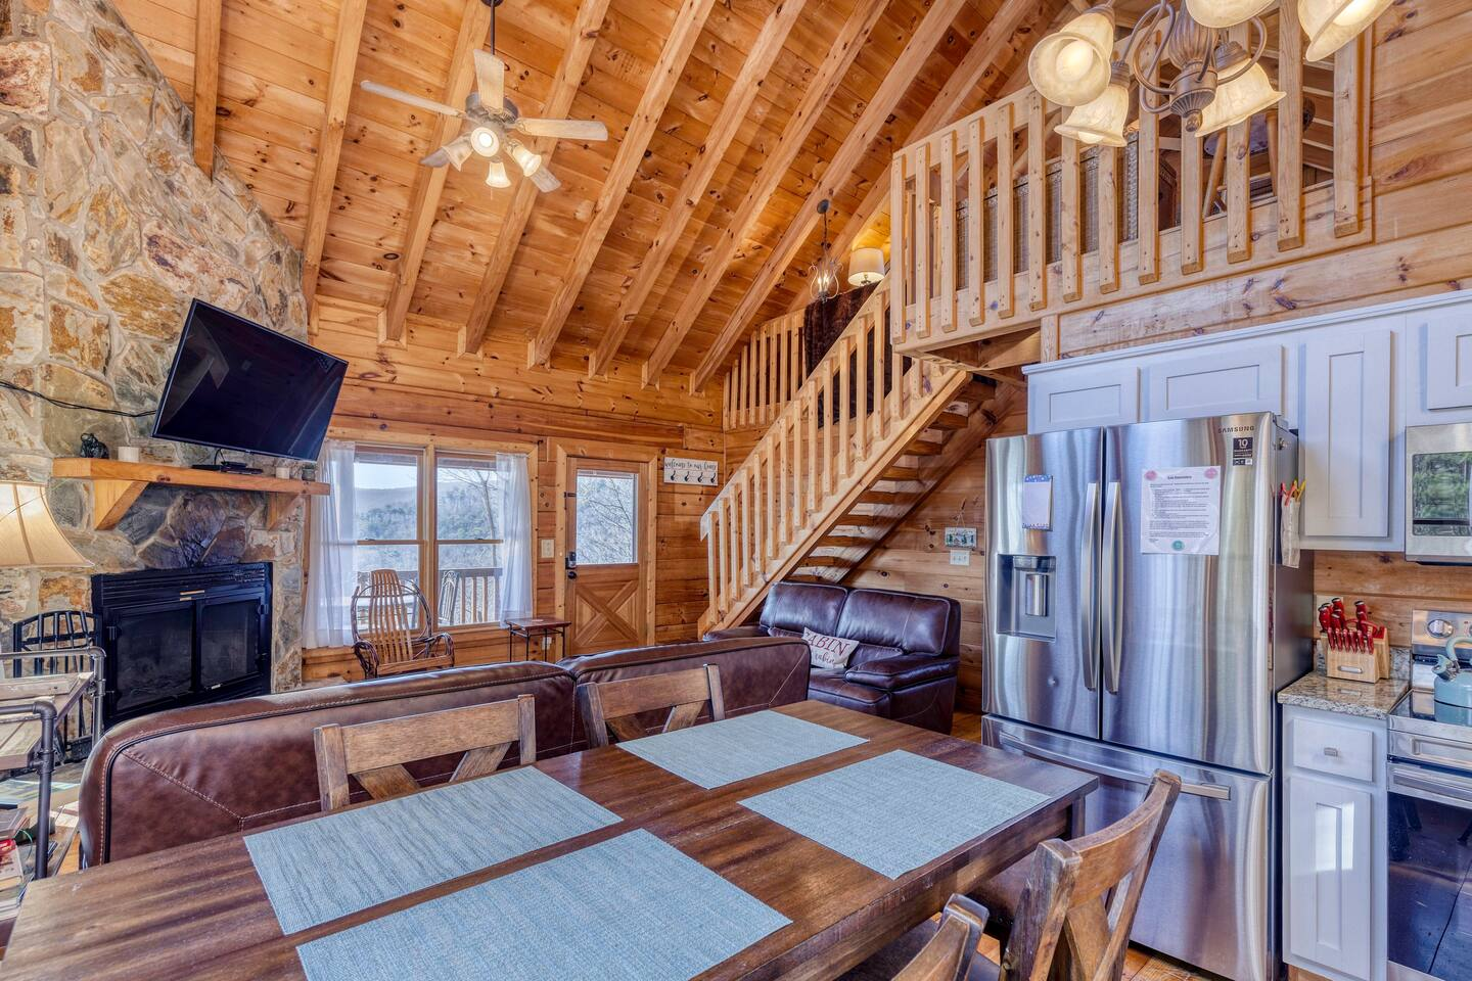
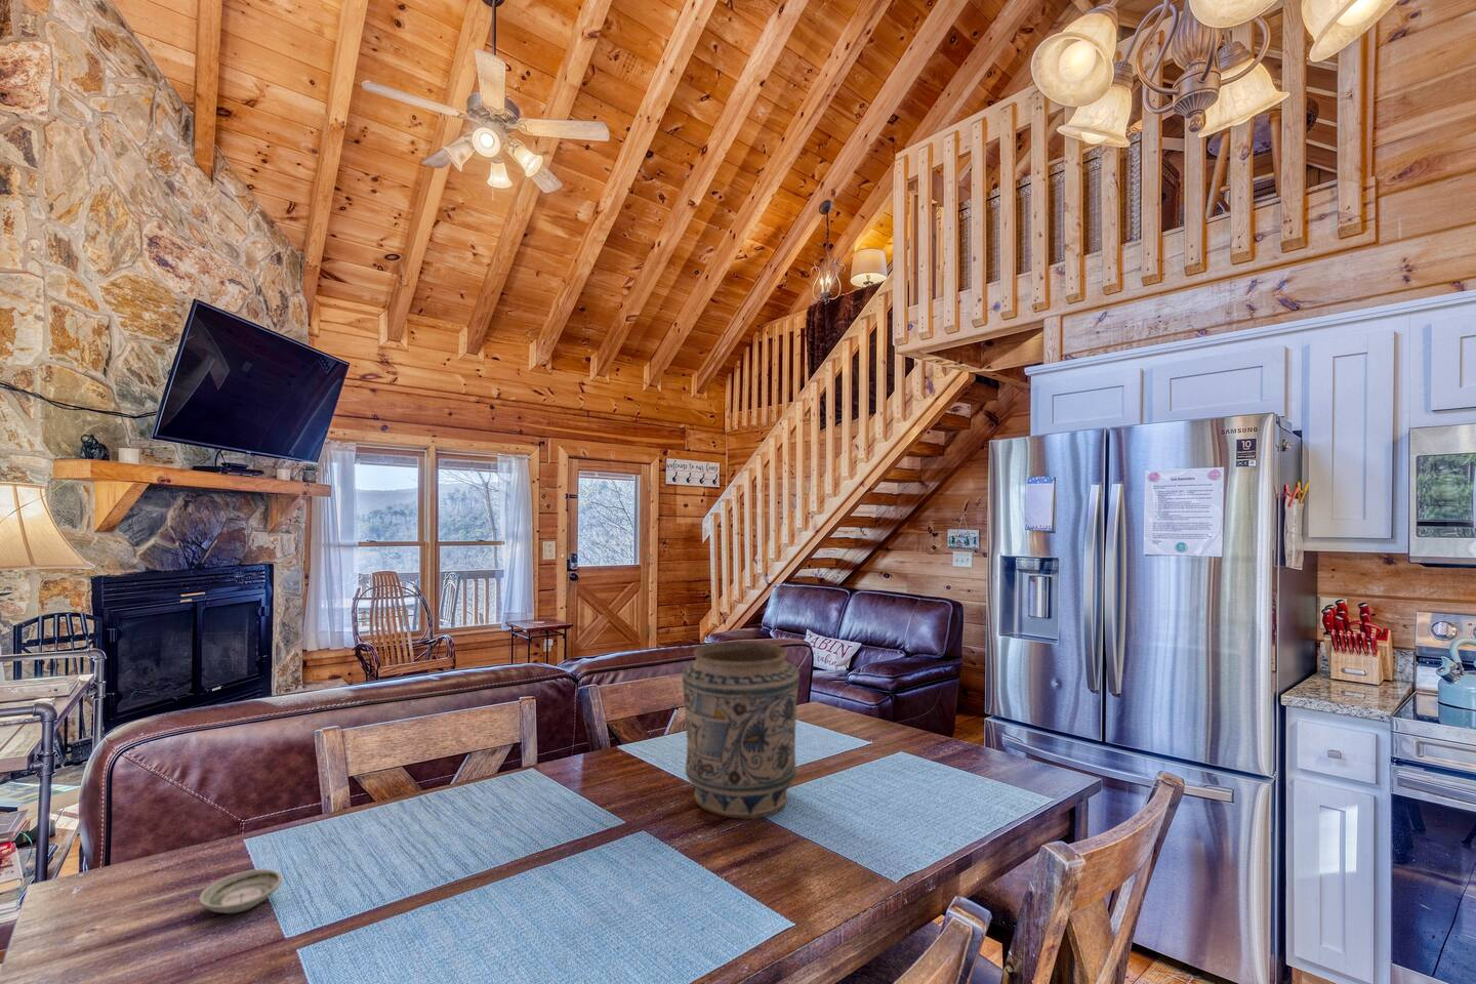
+ vase [681,639,801,820]
+ saucer [198,869,283,915]
